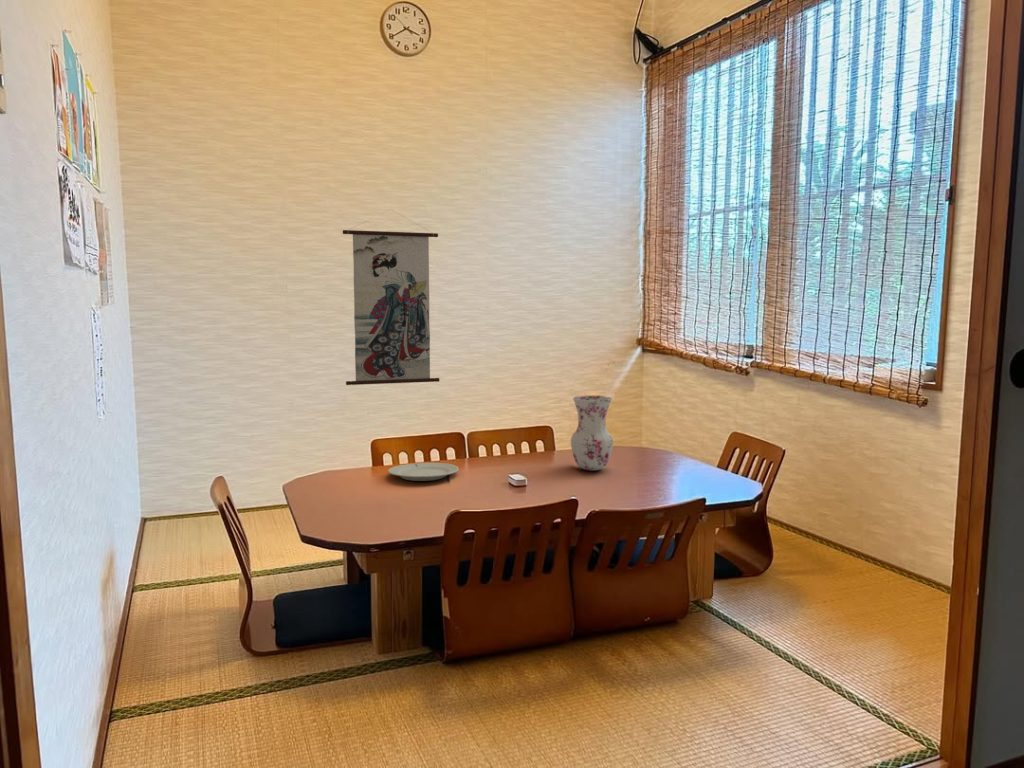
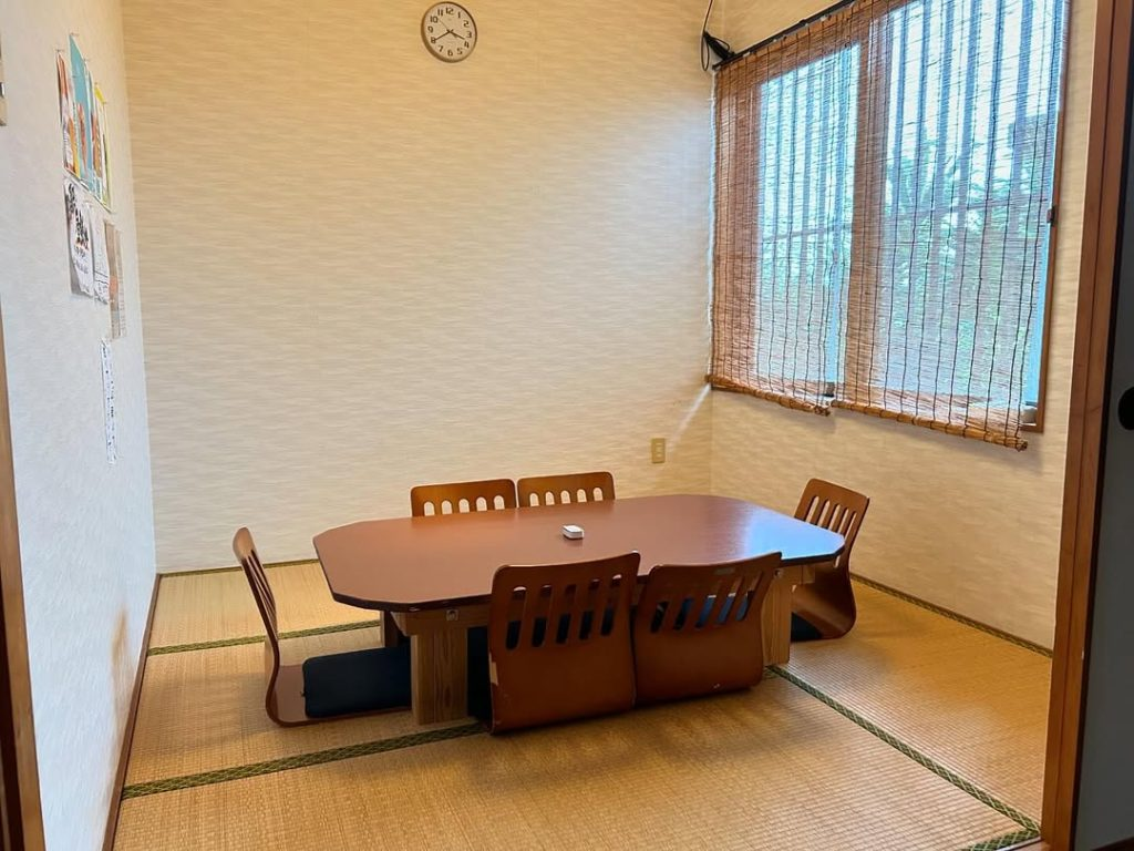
- wall scroll [342,209,441,386]
- vase [570,395,614,472]
- chinaware [387,462,460,482]
